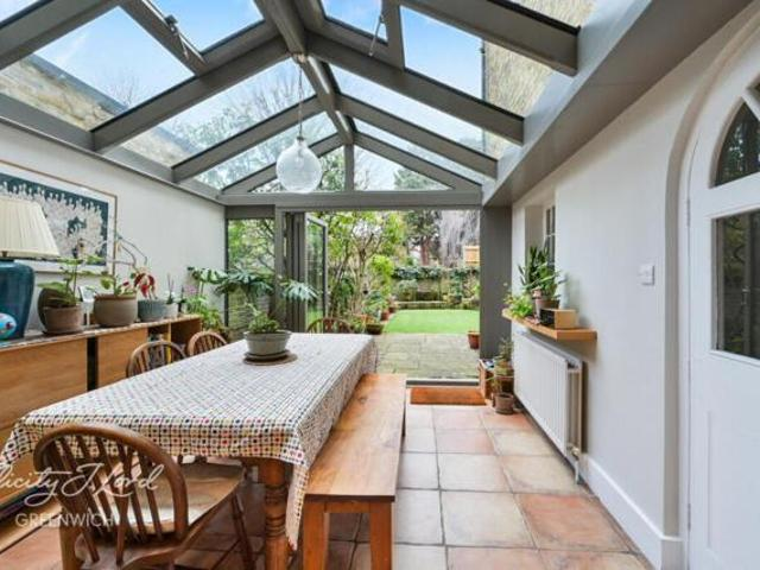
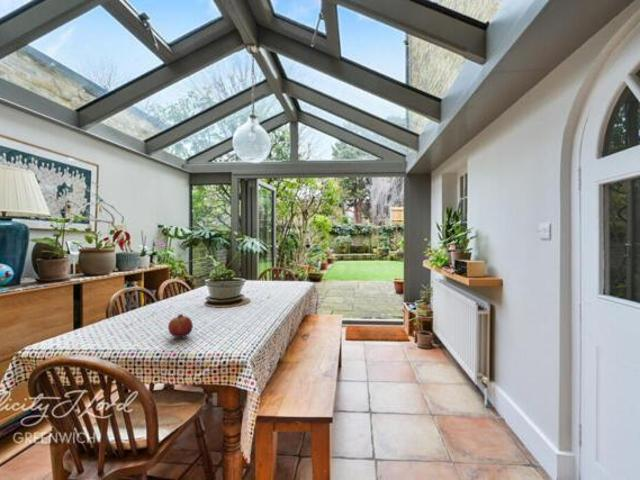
+ fruit [167,313,194,338]
